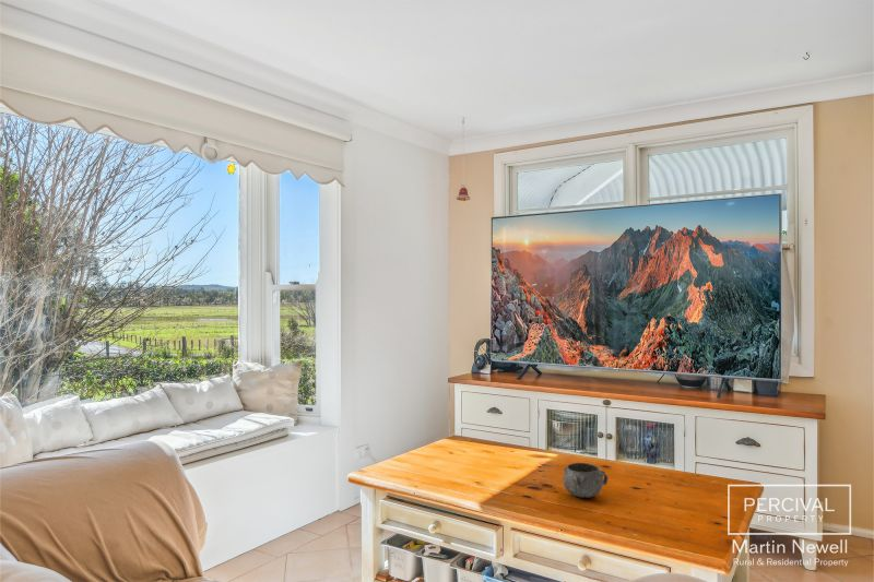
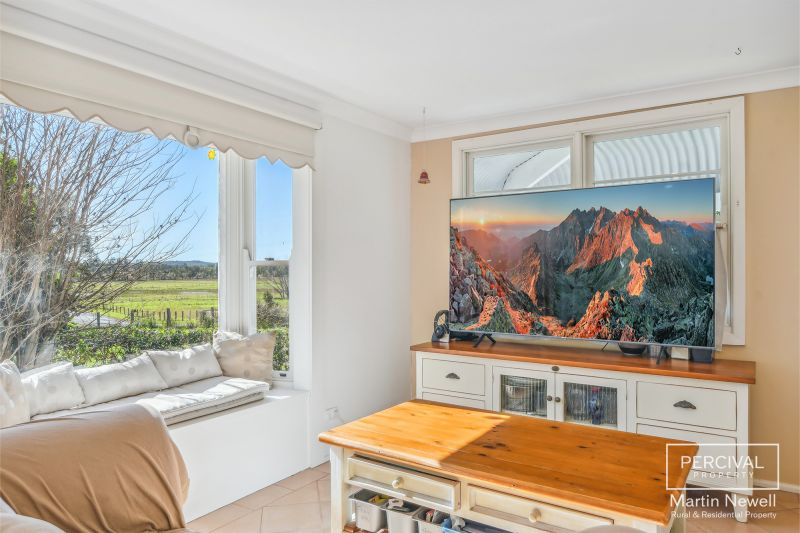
- decorative bowl [562,462,610,499]
